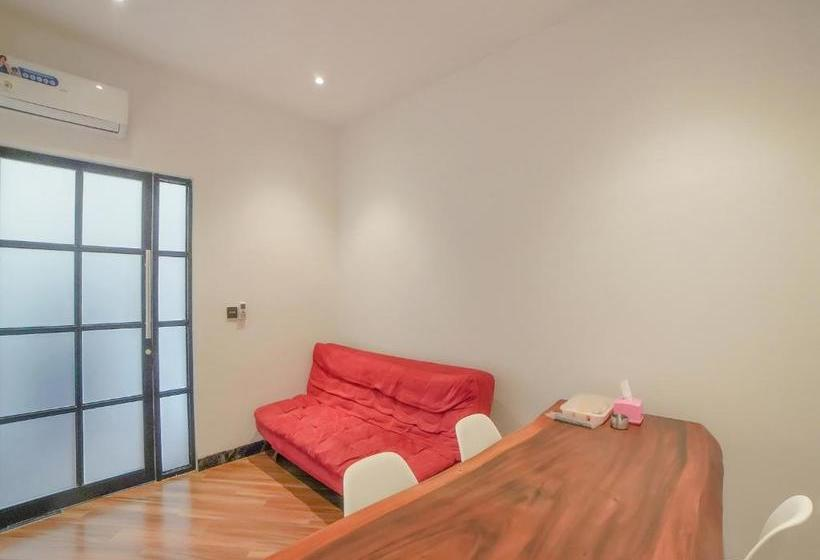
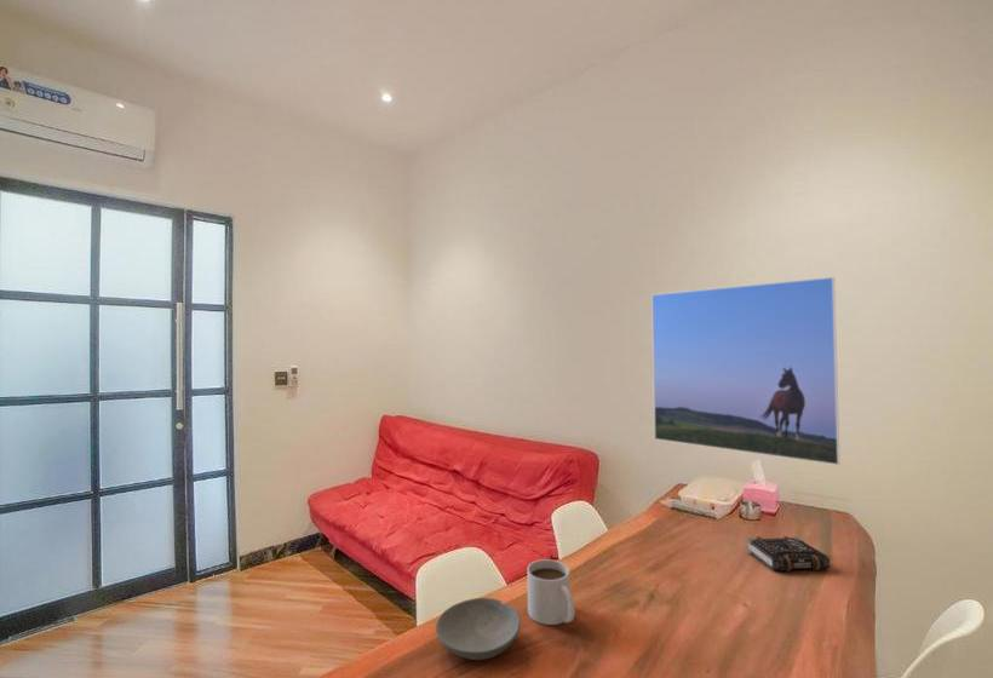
+ bowl [435,597,522,661]
+ mug [526,558,576,626]
+ book [745,535,831,571]
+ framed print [650,276,840,466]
